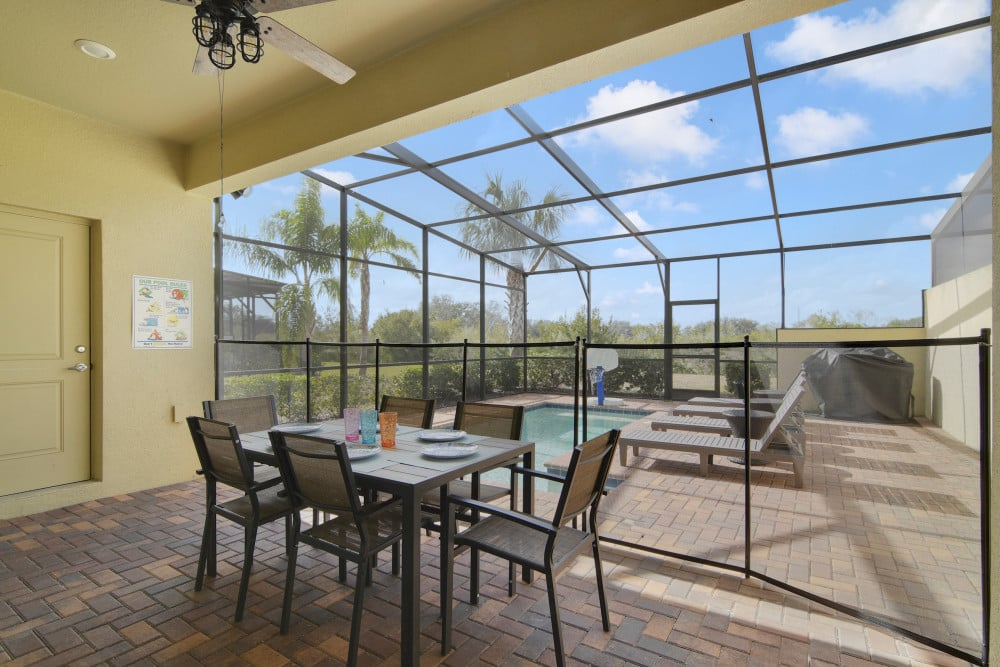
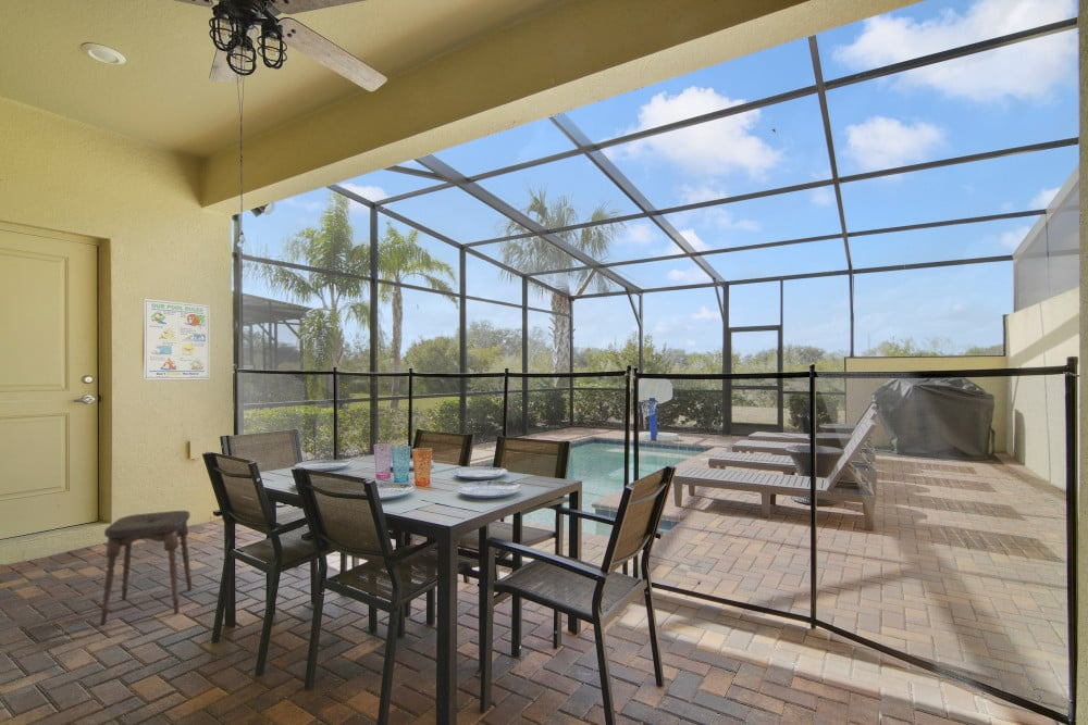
+ stool [100,510,193,625]
